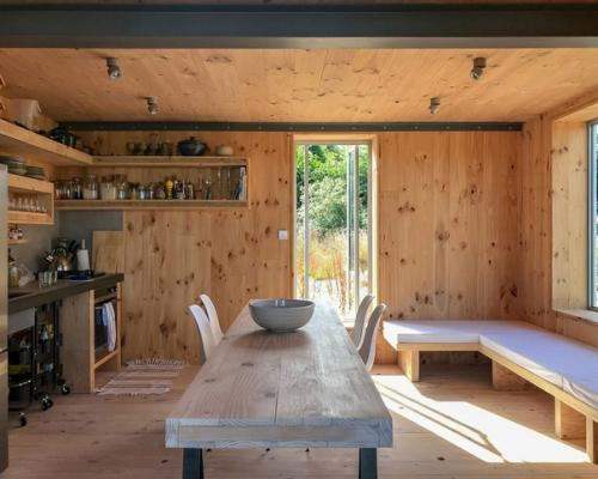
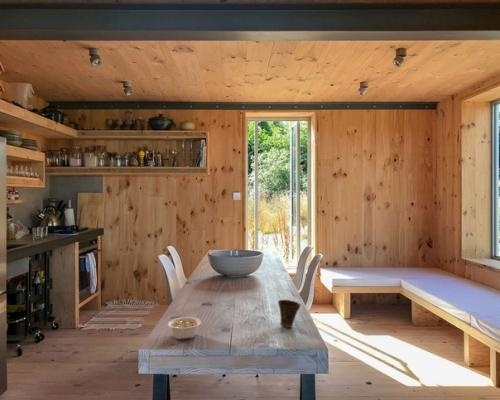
+ cup [277,299,302,329]
+ legume [166,316,202,341]
